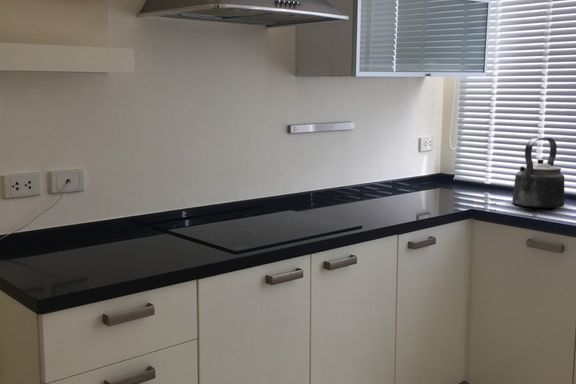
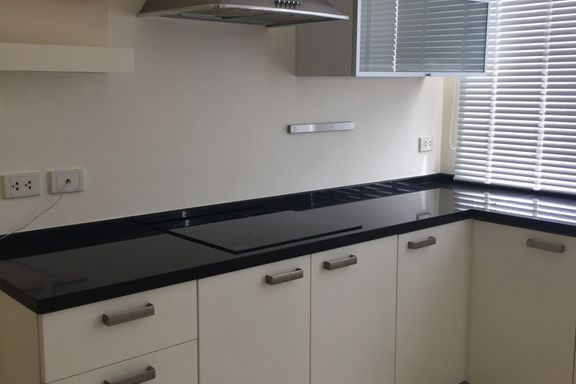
- kettle [511,137,565,209]
